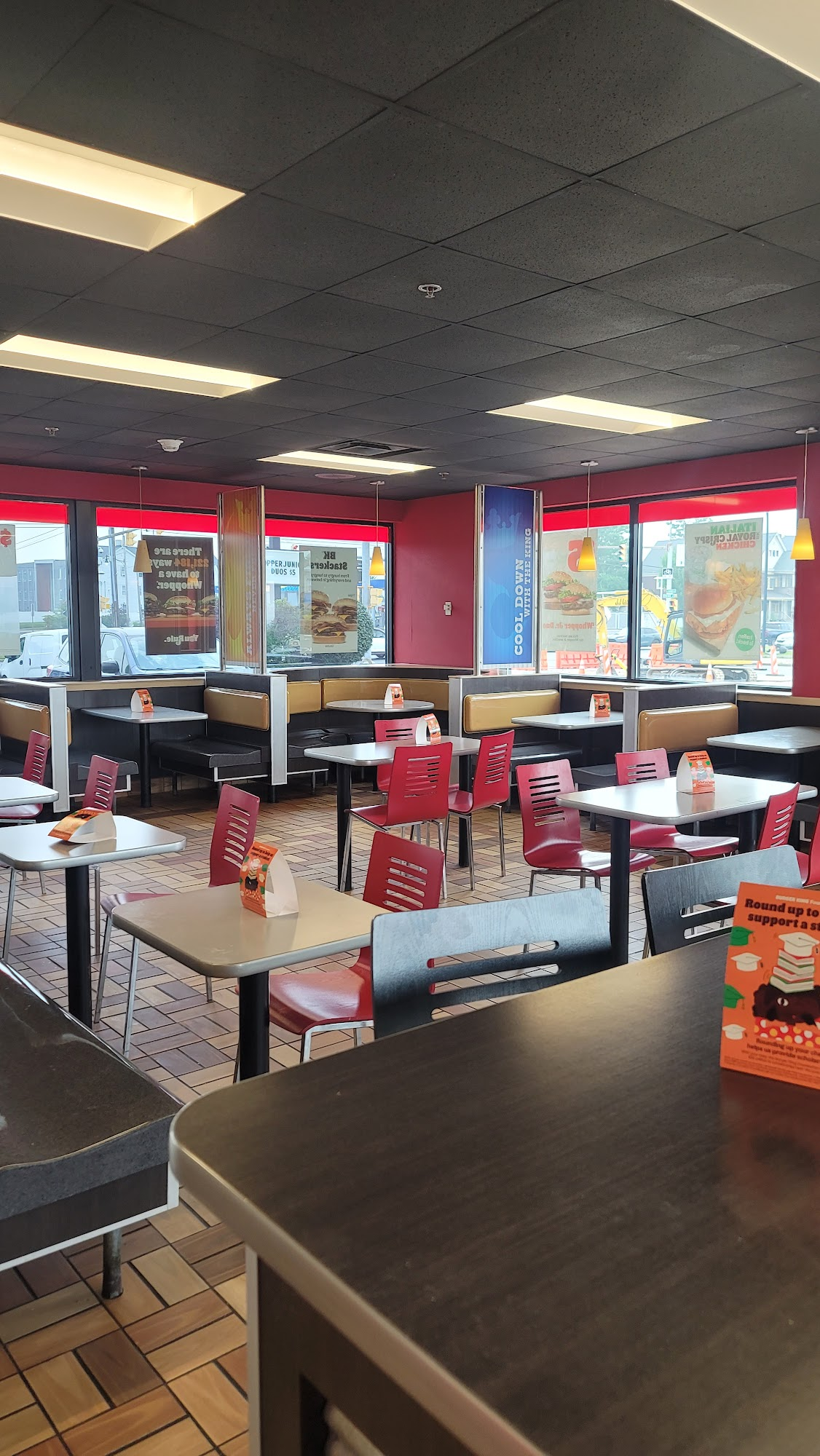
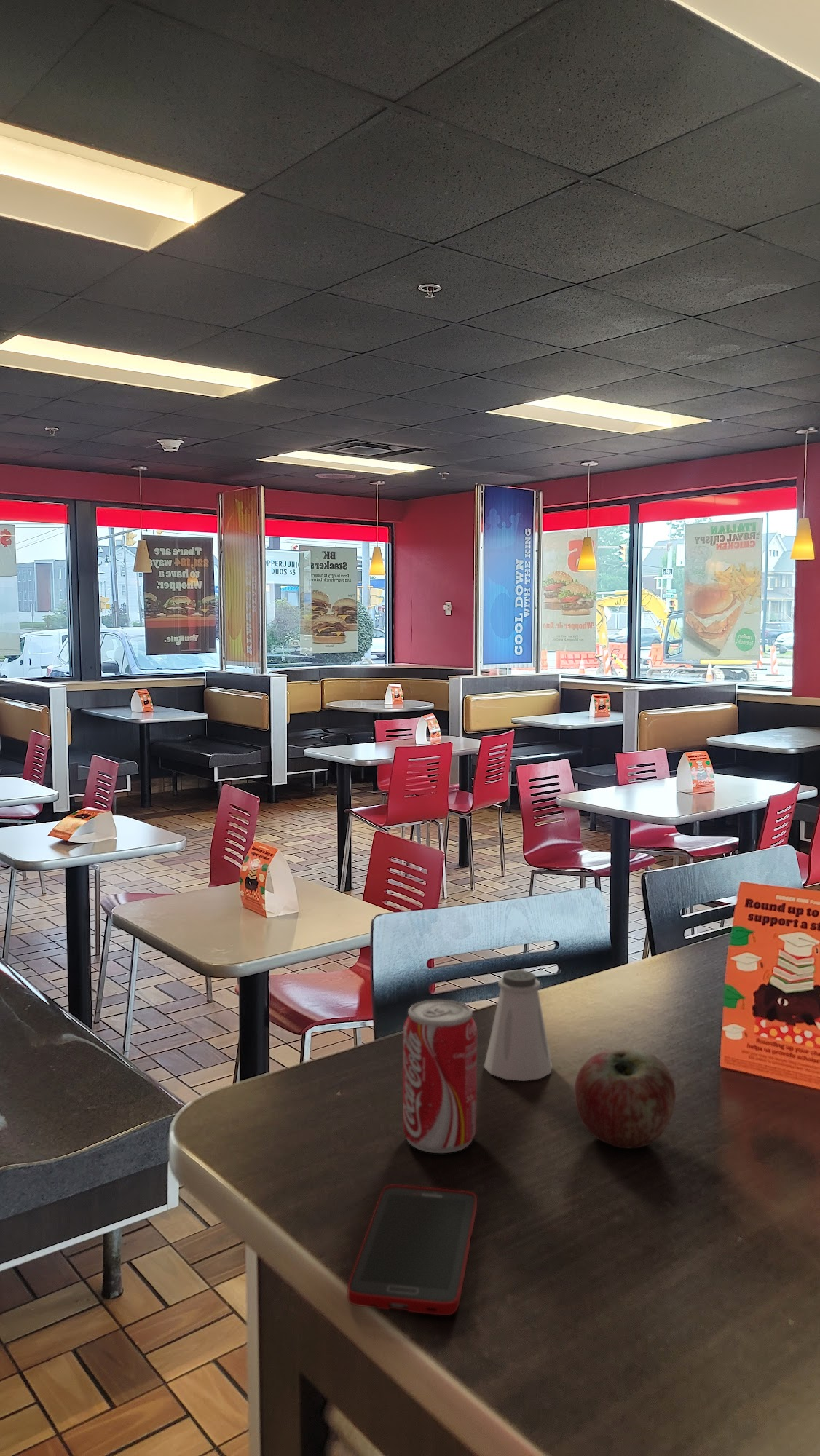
+ apple [574,1047,677,1150]
+ cell phone [347,1184,478,1316]
+ saltshaker [484,970,553,1082]
+ beverage can [402,999,478,1154]
